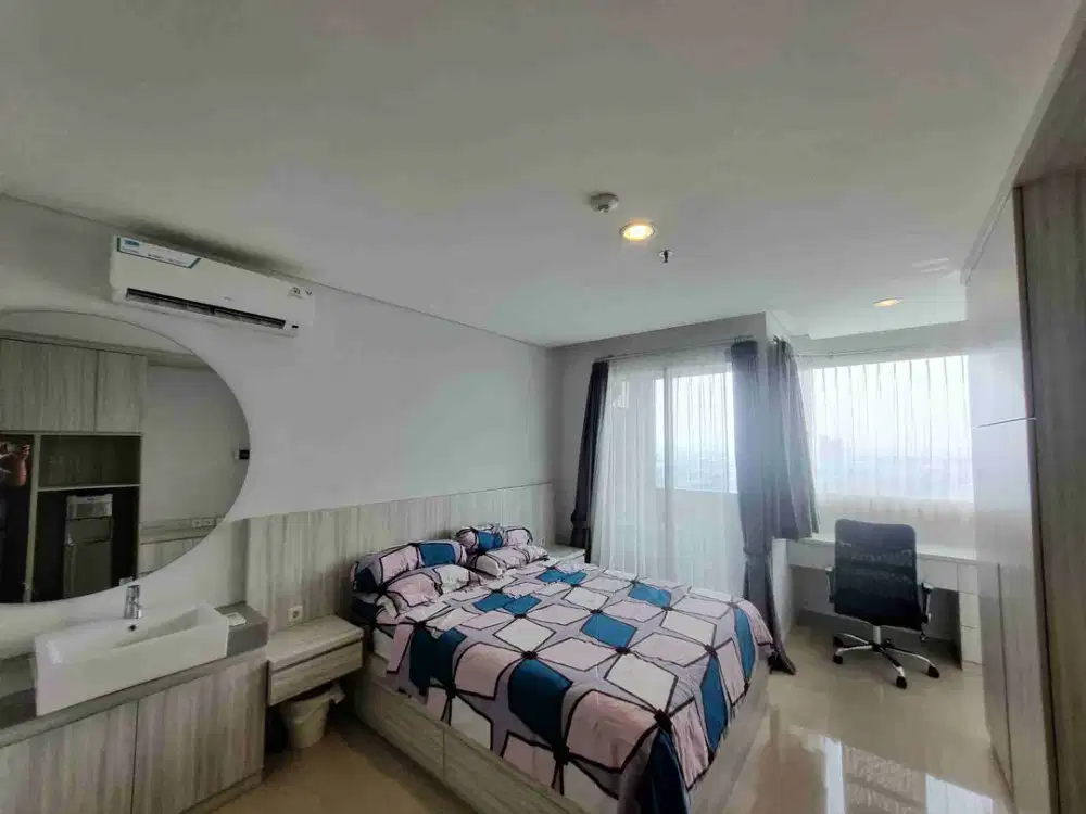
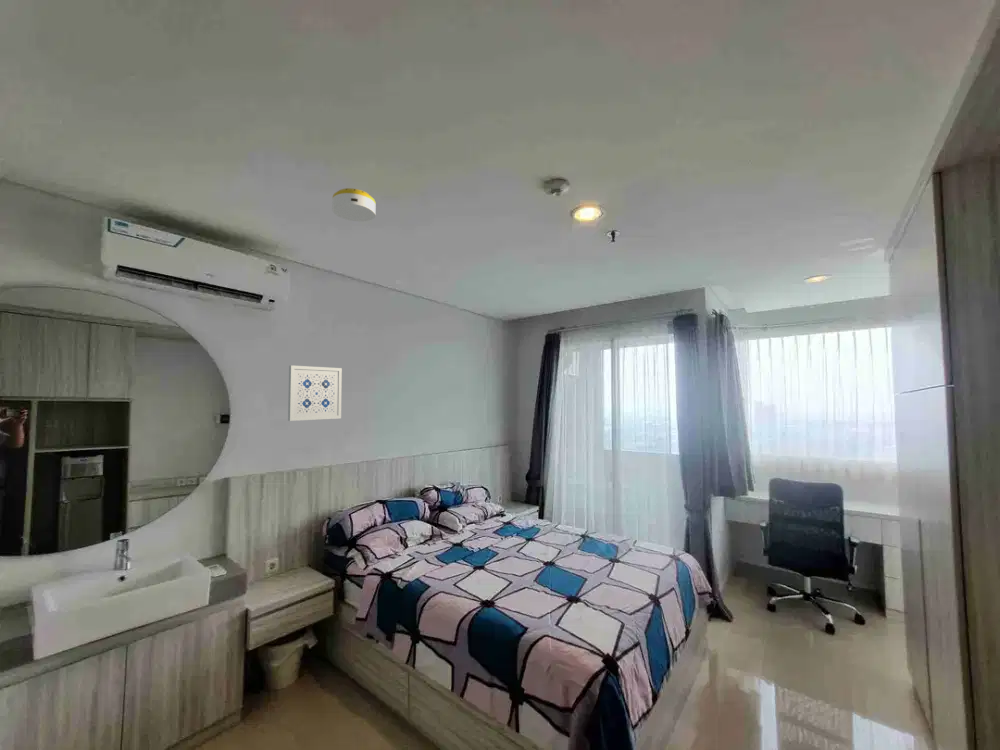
+ wall art [287,365,343,422]
+ smoke detector [331,187,376,222]
